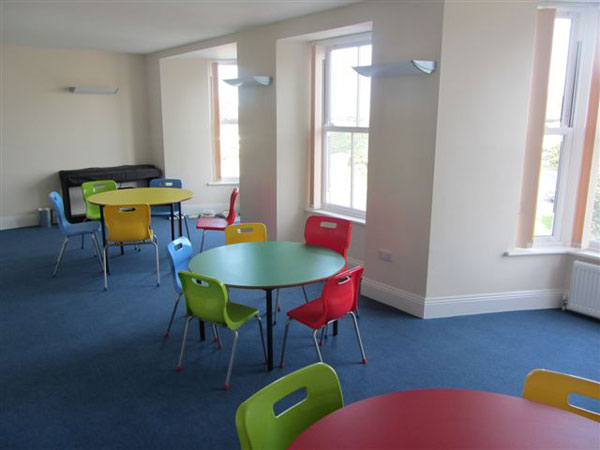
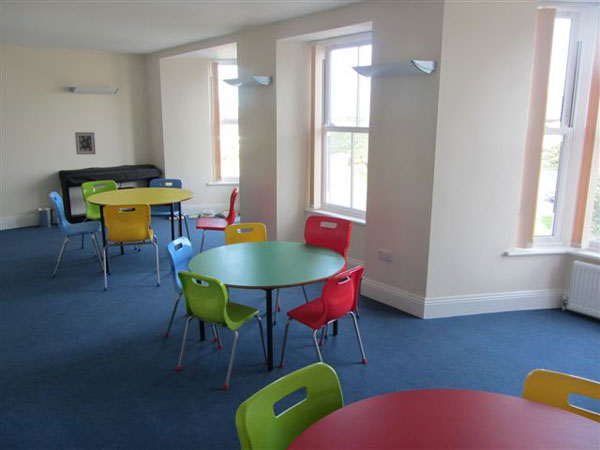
+ wall art [74,131,97,155]
